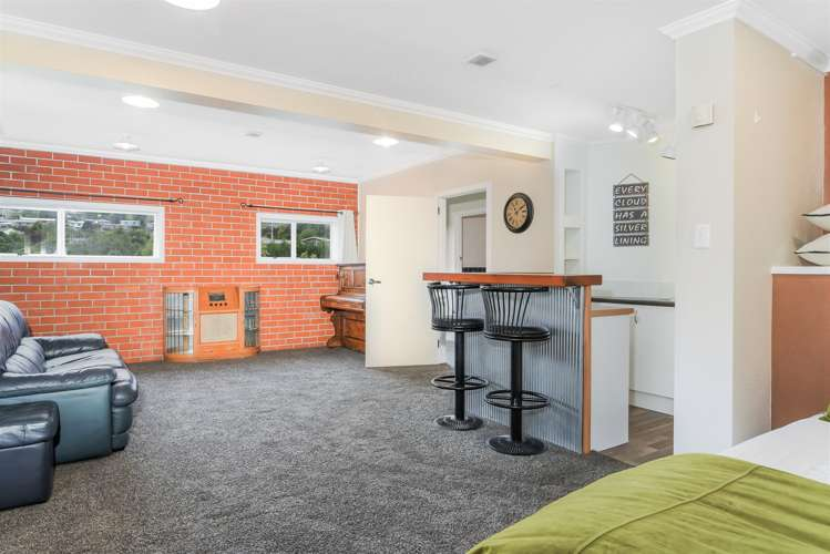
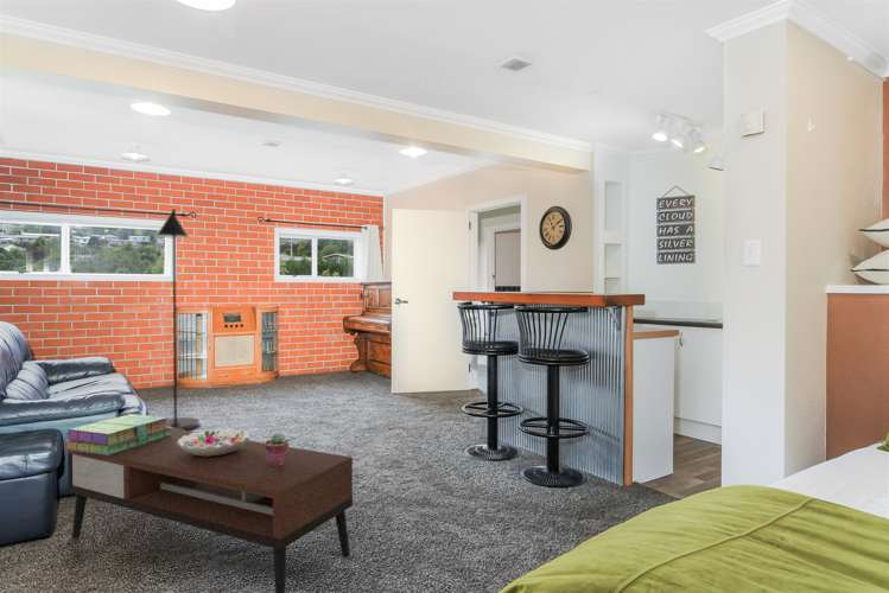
+ potted succulent [263,432,290,466]
+ floor lamp [155,208,201,431]
+ coffee table [66,428,354,593]
+ stack of books [63,413,171,455]
+ decorative bowl [177,427,252,457]
